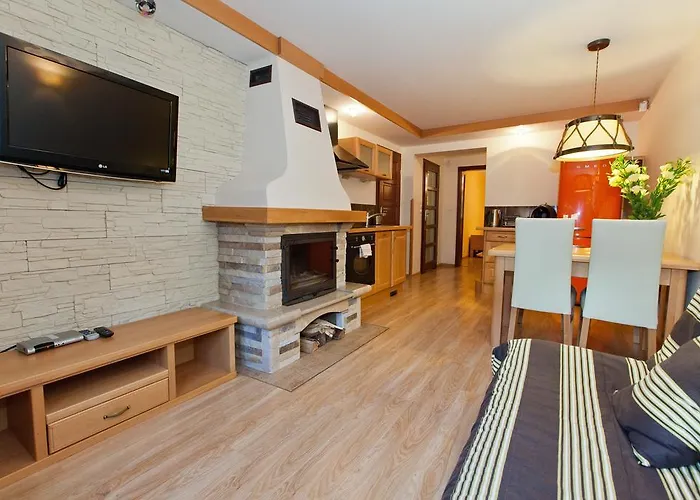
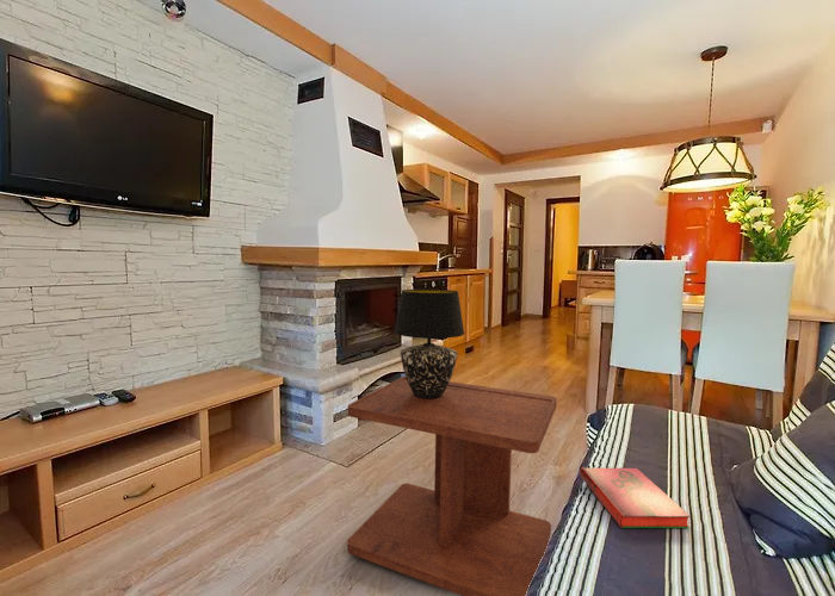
+ hardback book [579,466,692,529]
+ side table [346,374,558,596]
+ table lamp [392,288,465,399]
